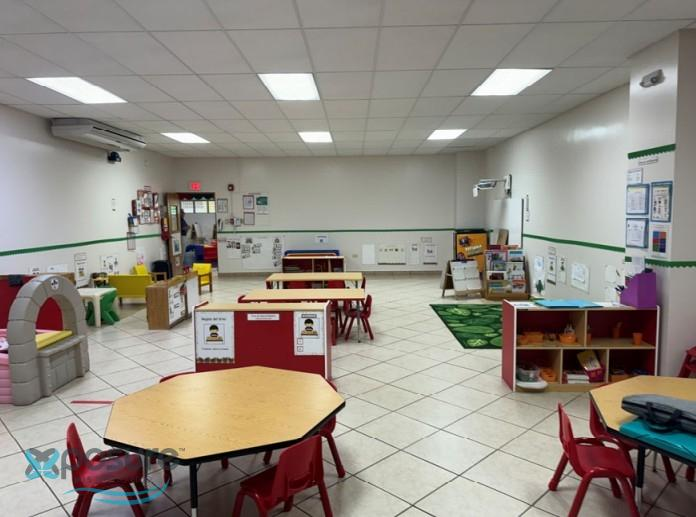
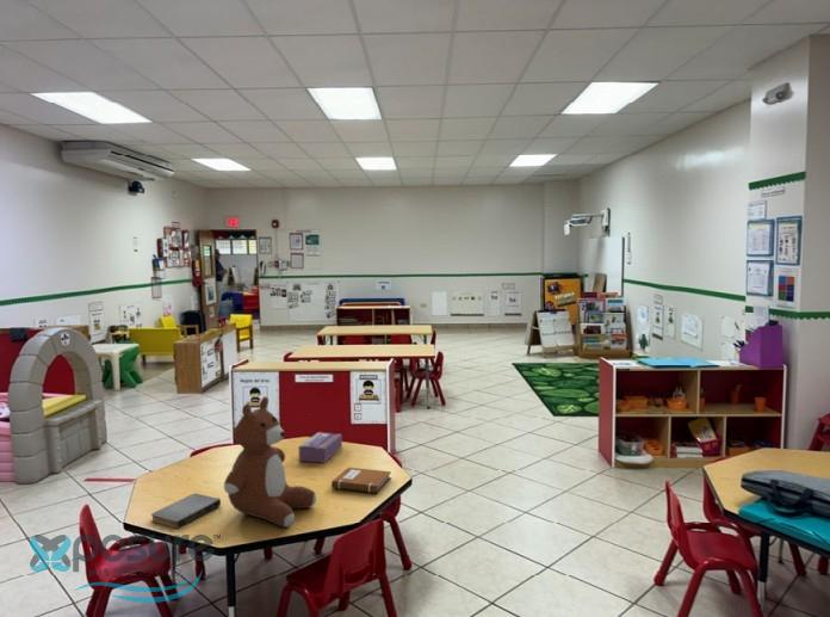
+ book [150,493,222,530]
+ tissue box [298,431,343,464]
+ notebook [330,467,392,494]
+ teddy bear [223,395,317,529]
